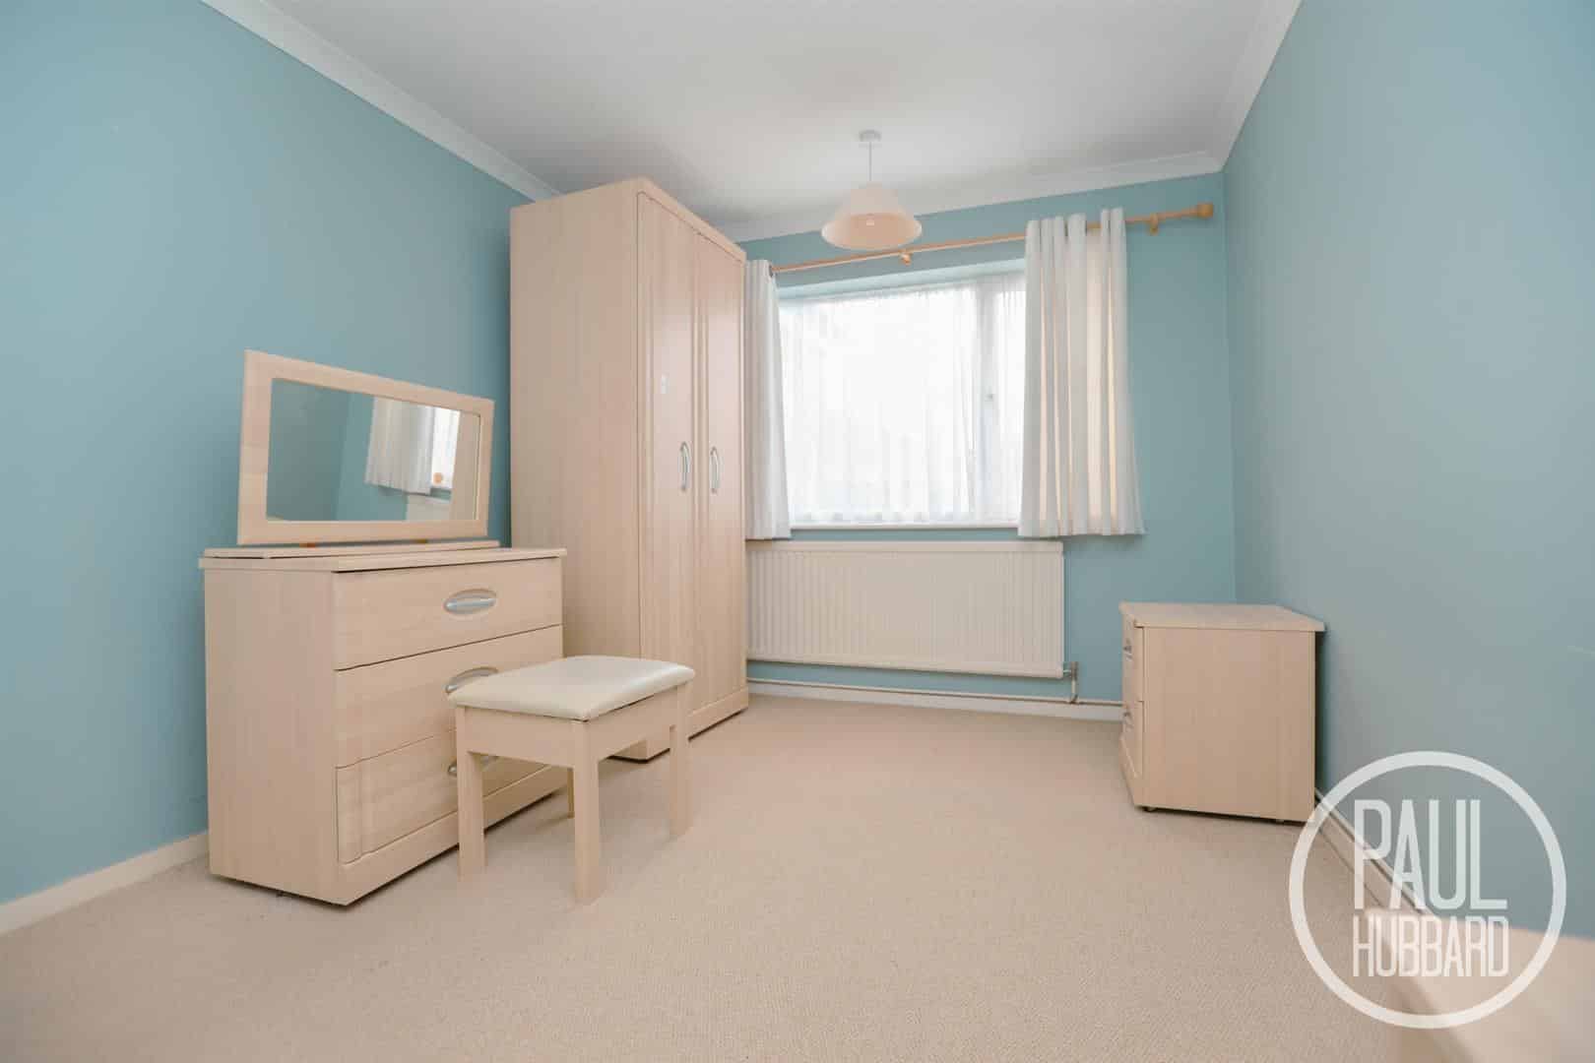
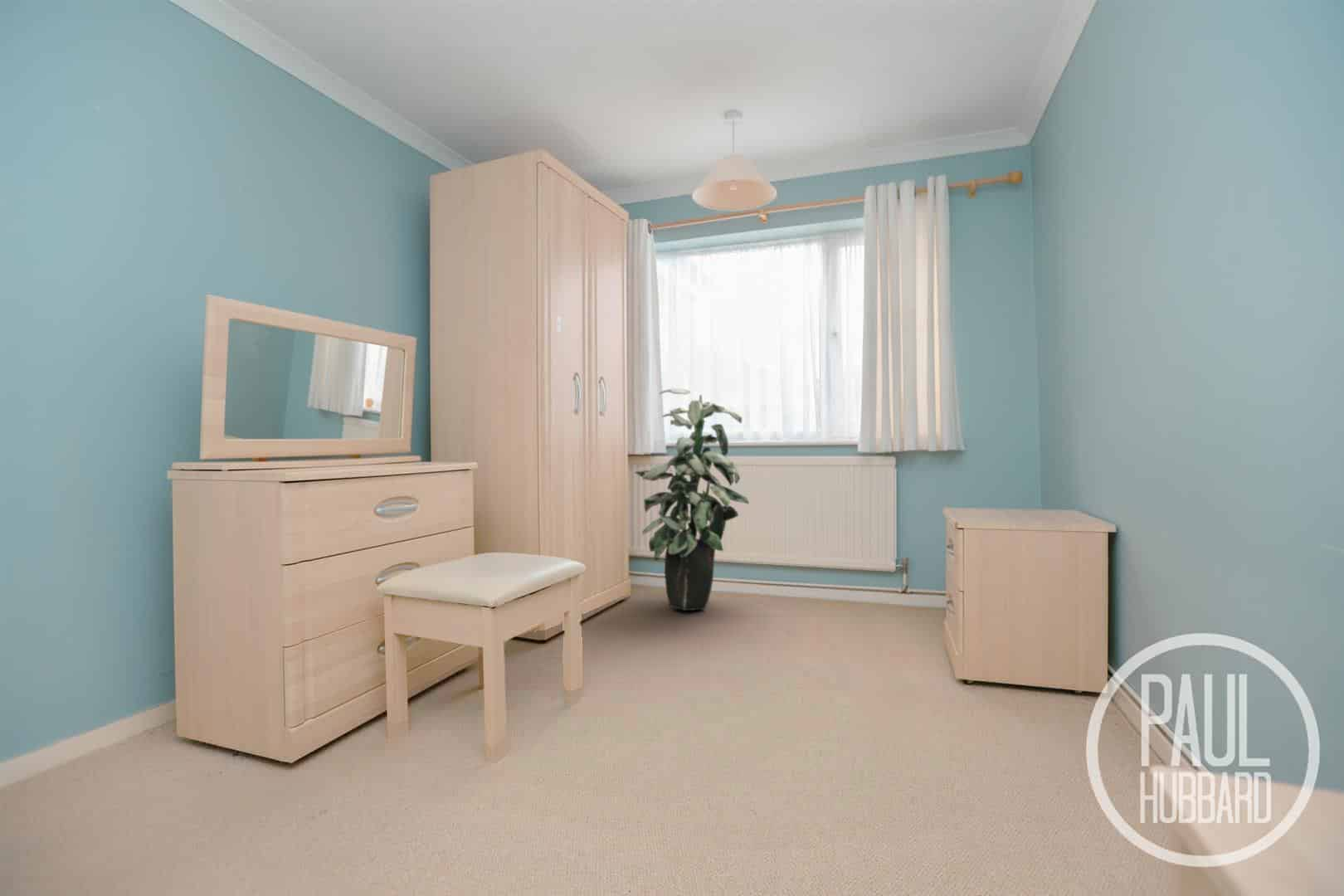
+ indoor plant [634,387,750,611]
